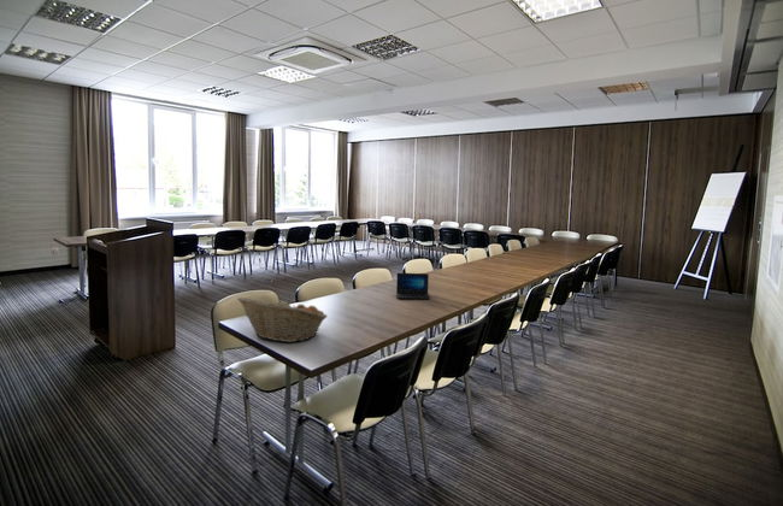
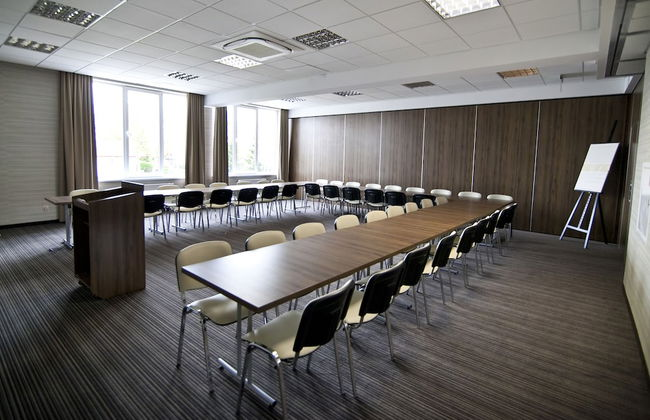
- laptop [395,272,430,300]
- fruit basket [236,296,329,343]
